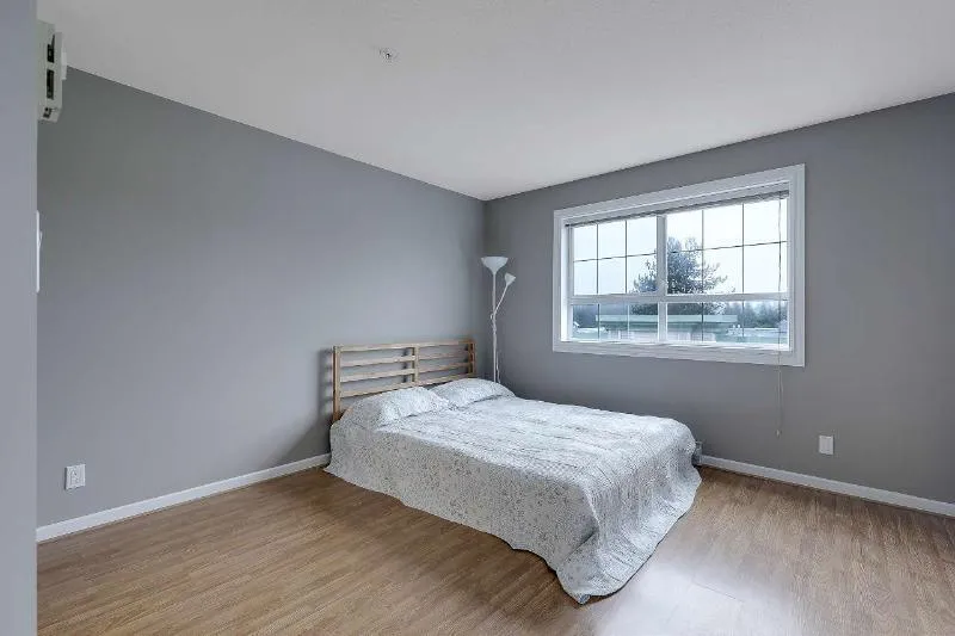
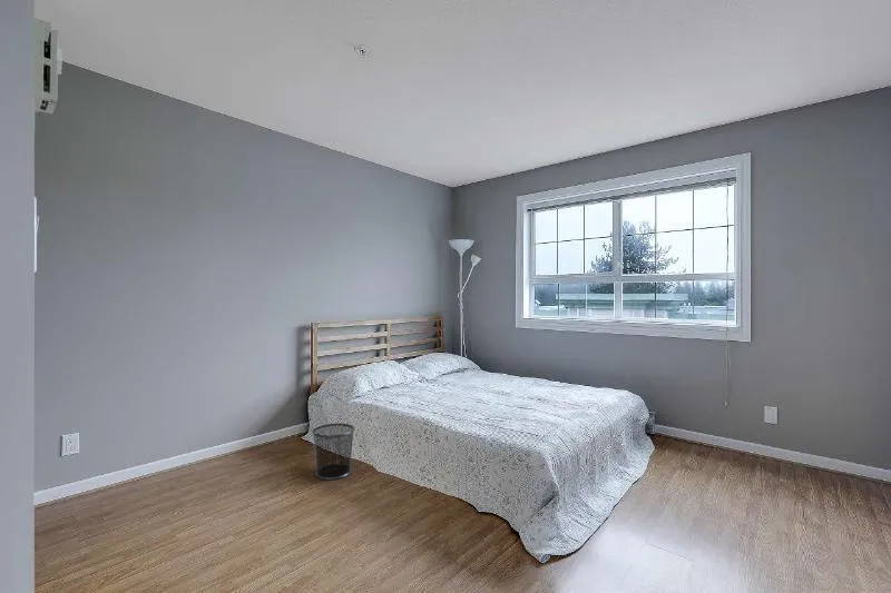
+ waste bin [312,423,355,481]
